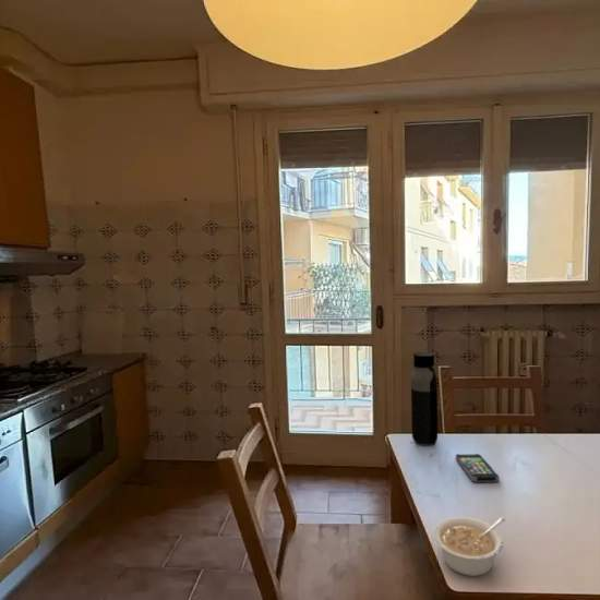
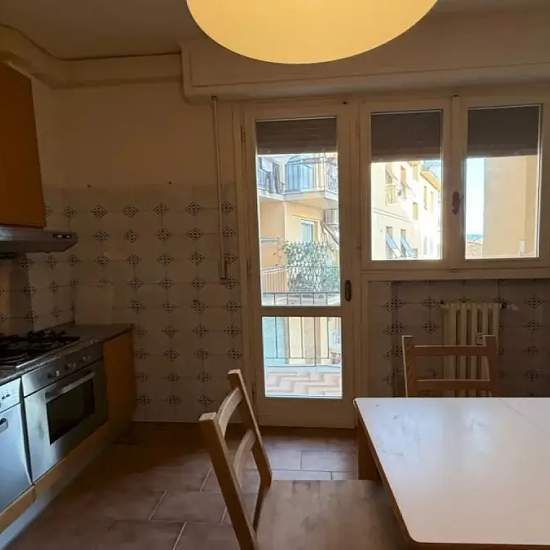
- smartphone [455,453,501,483]
- water bottle [410,351,439,447]
- legume [433,516,506,577]
